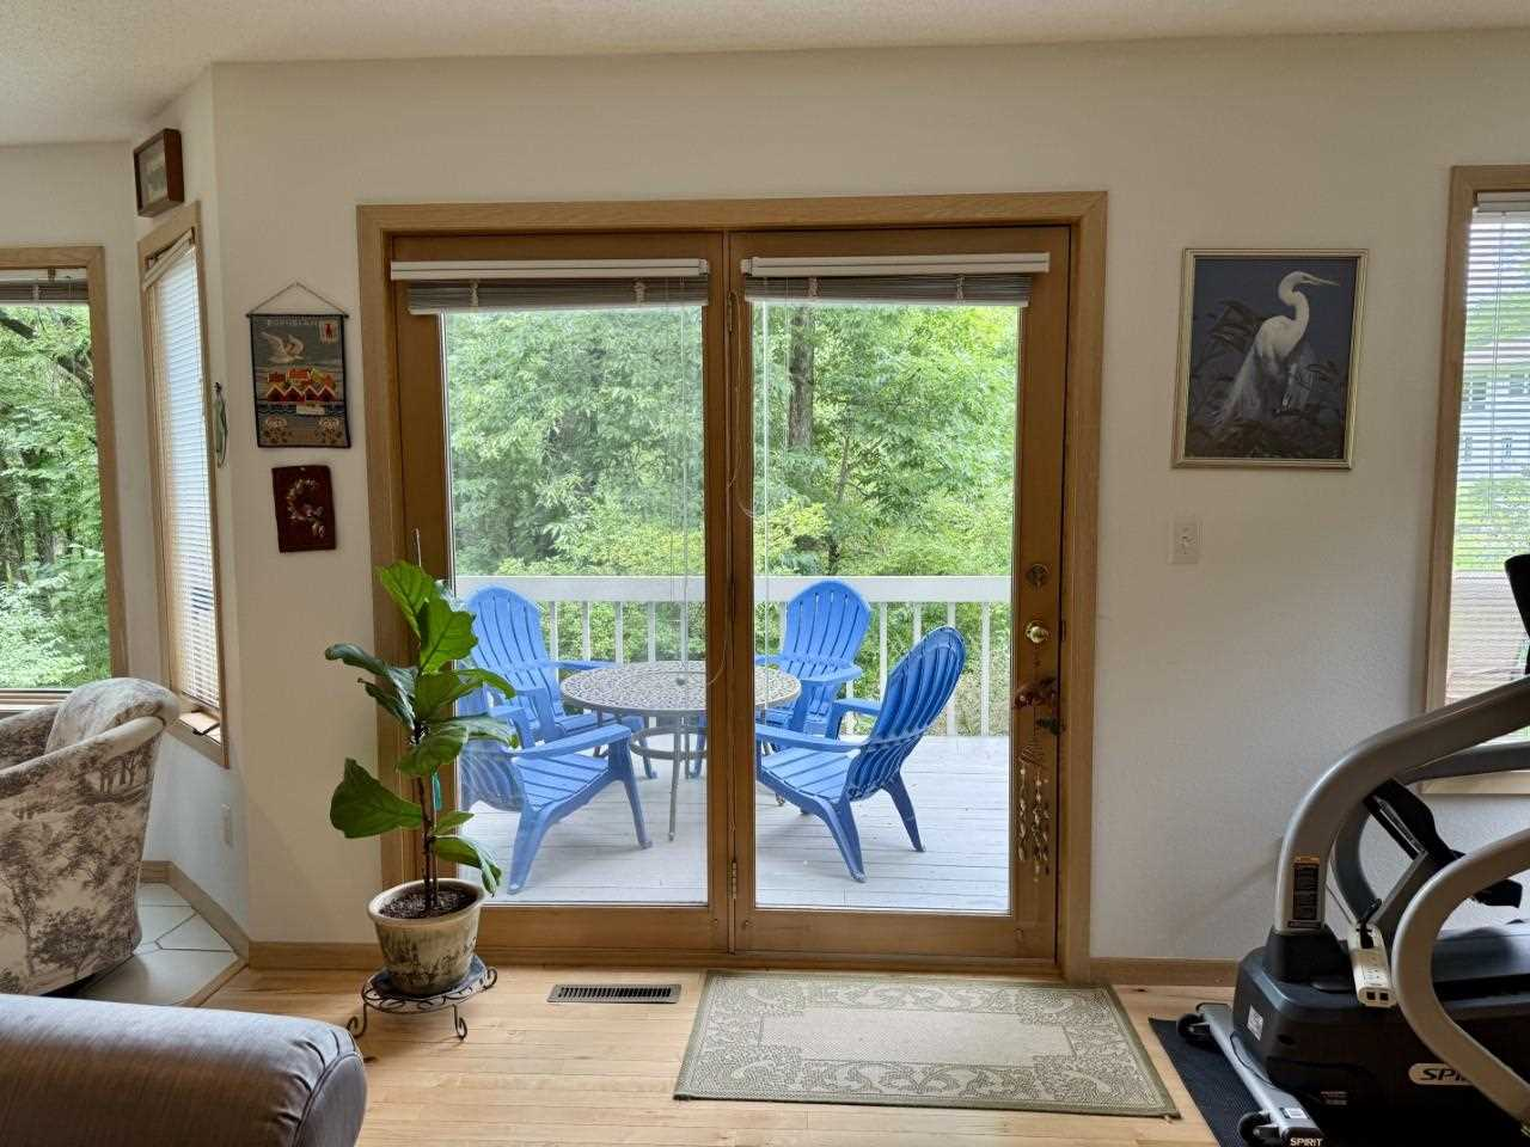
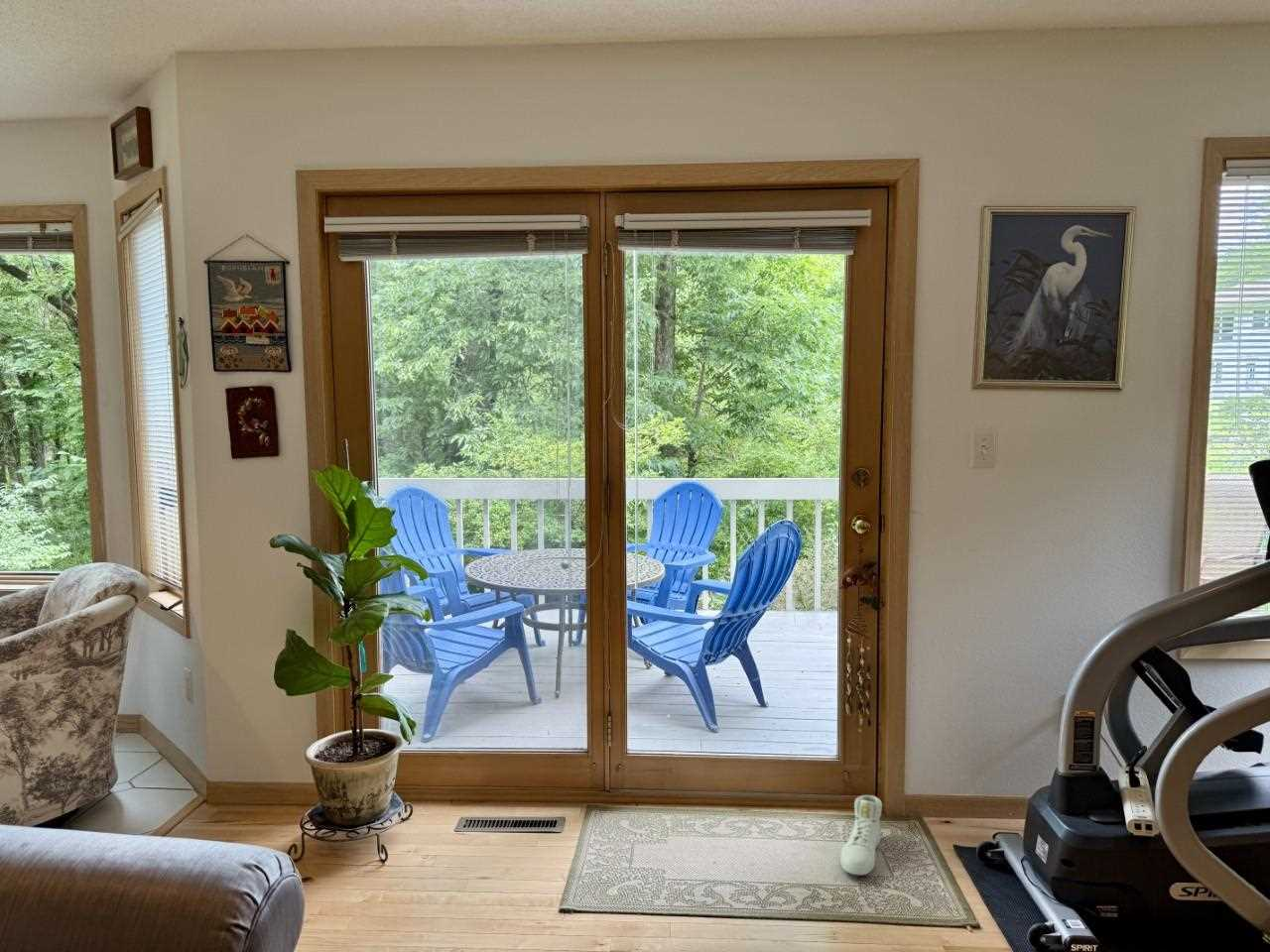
+ sneaker [839,794,883,876]
